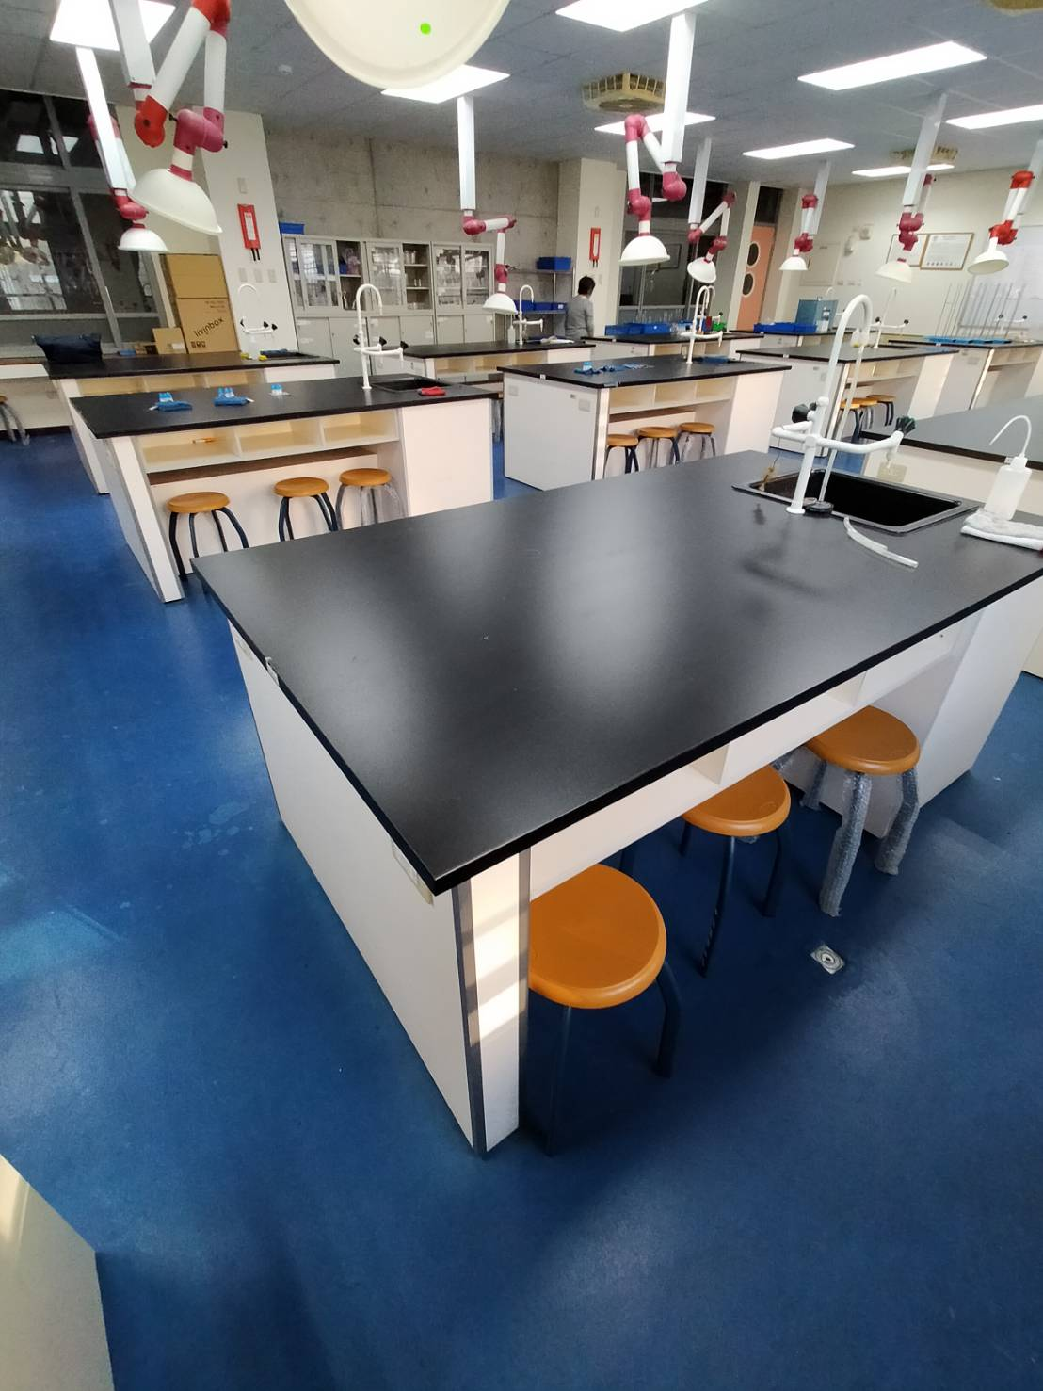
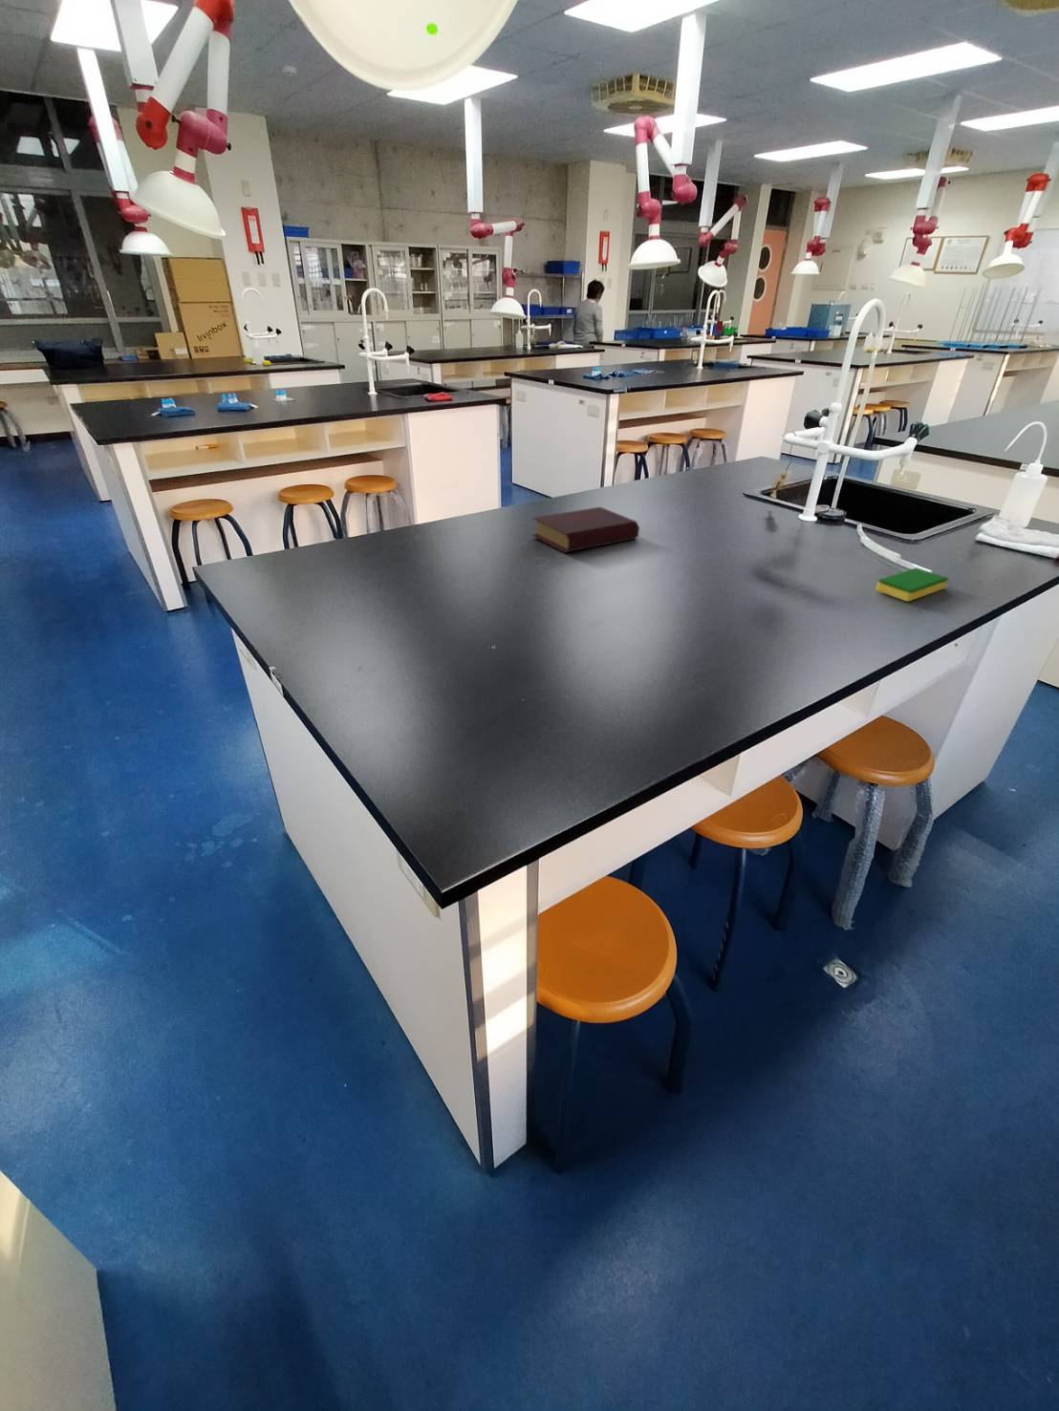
+ dish sponge [874,566,949,602]
+ book [532,506,641,553]
